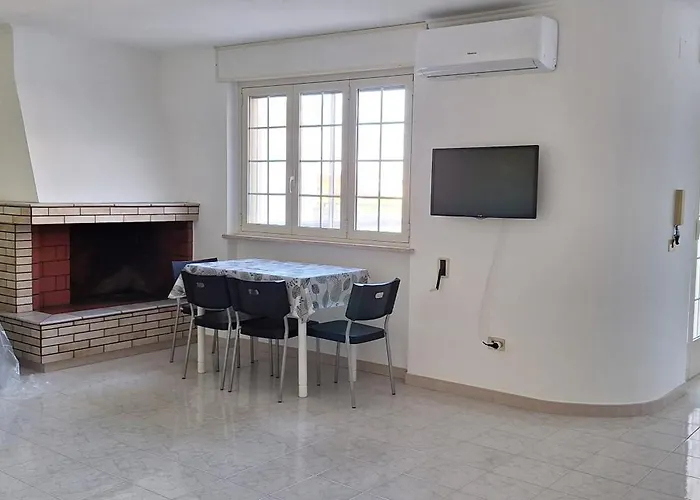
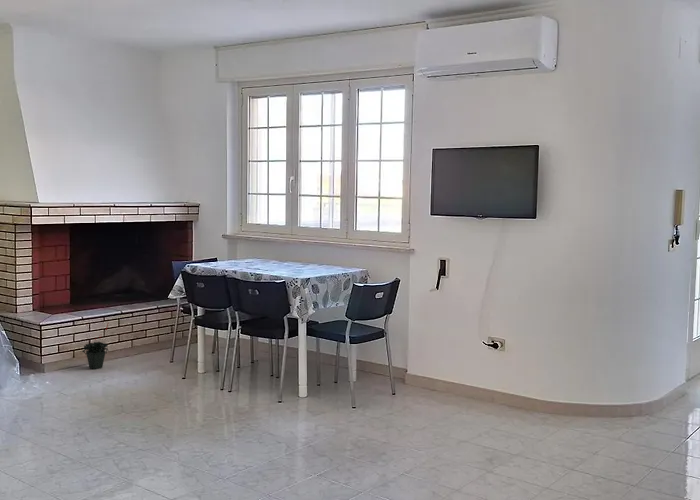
+ potted plant [81,321,110,370]
